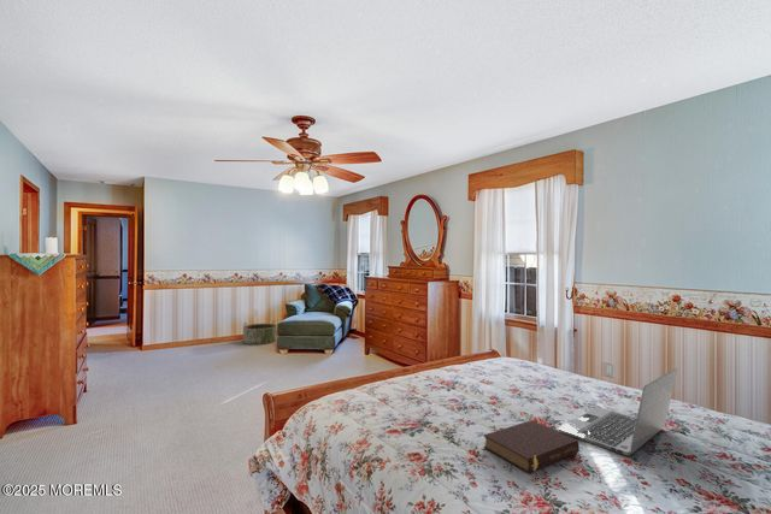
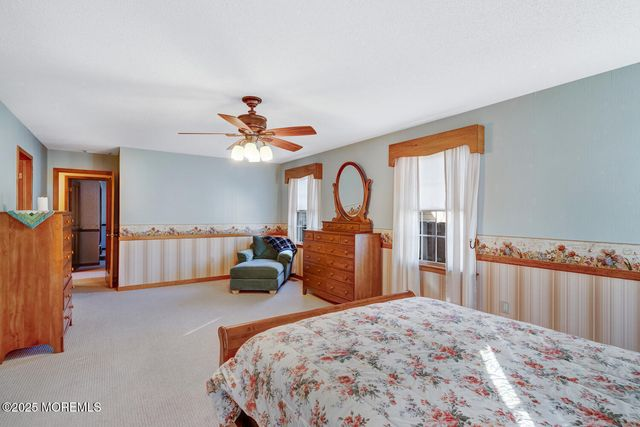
- basket [242,319,278,345]
- laptop [558,367,678,457]
- book [483,419,581,474]
